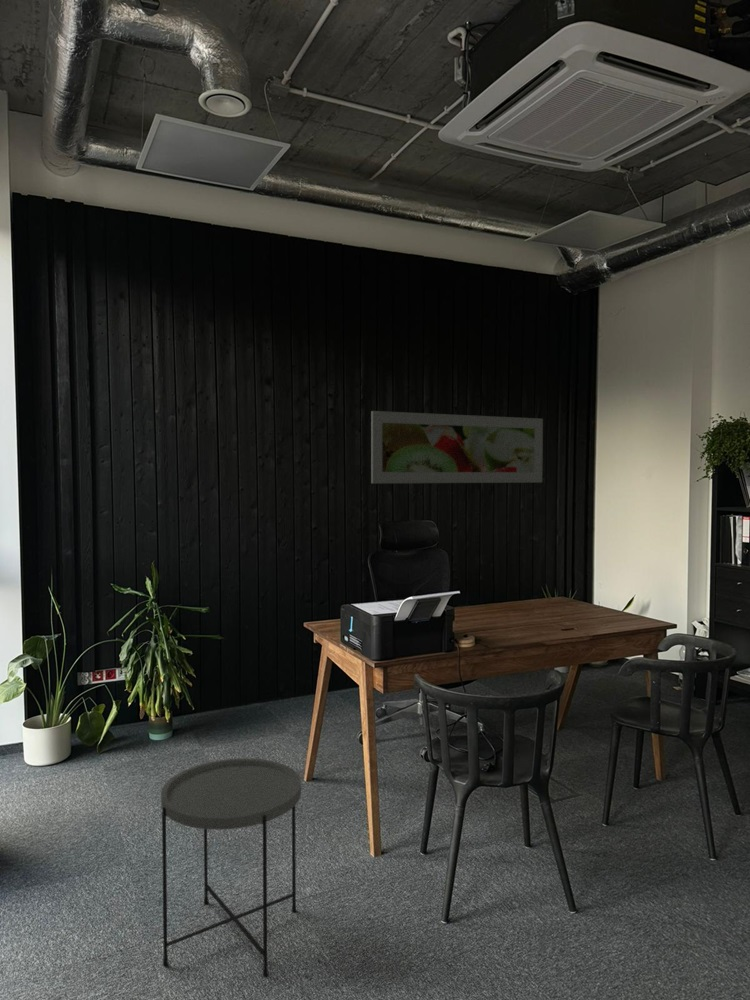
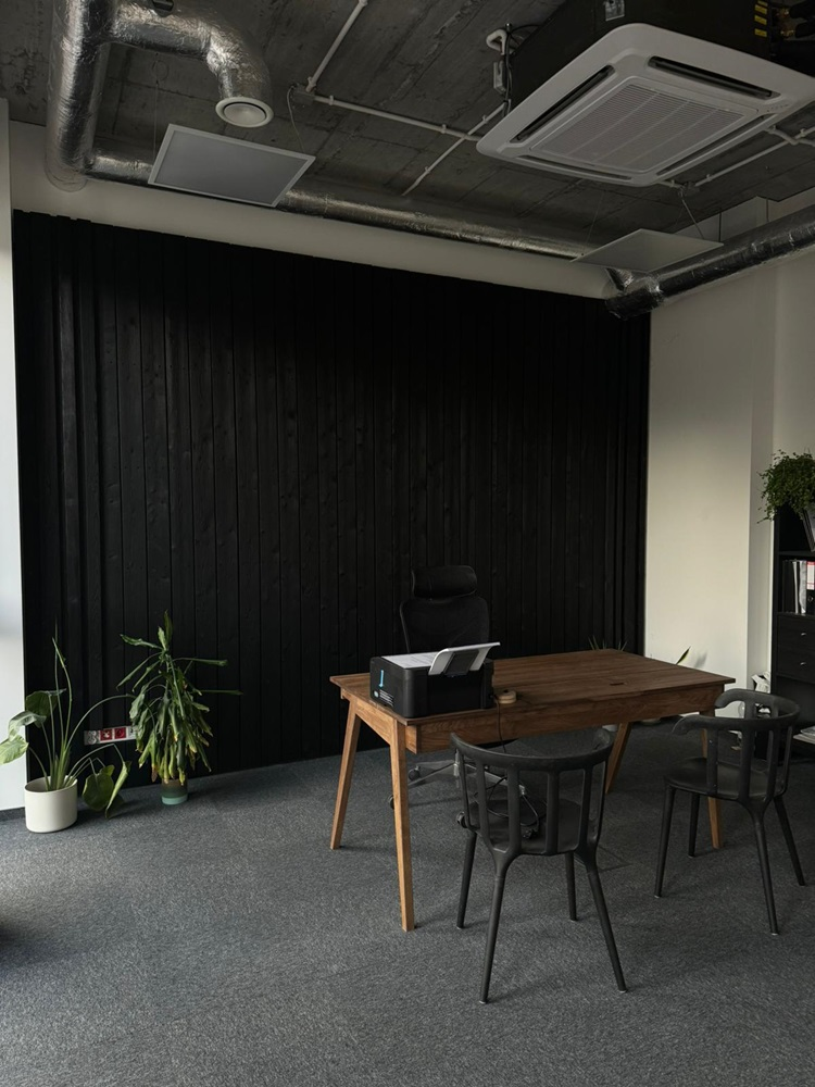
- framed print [370,410,544,484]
- side table [160,757,302,978]
